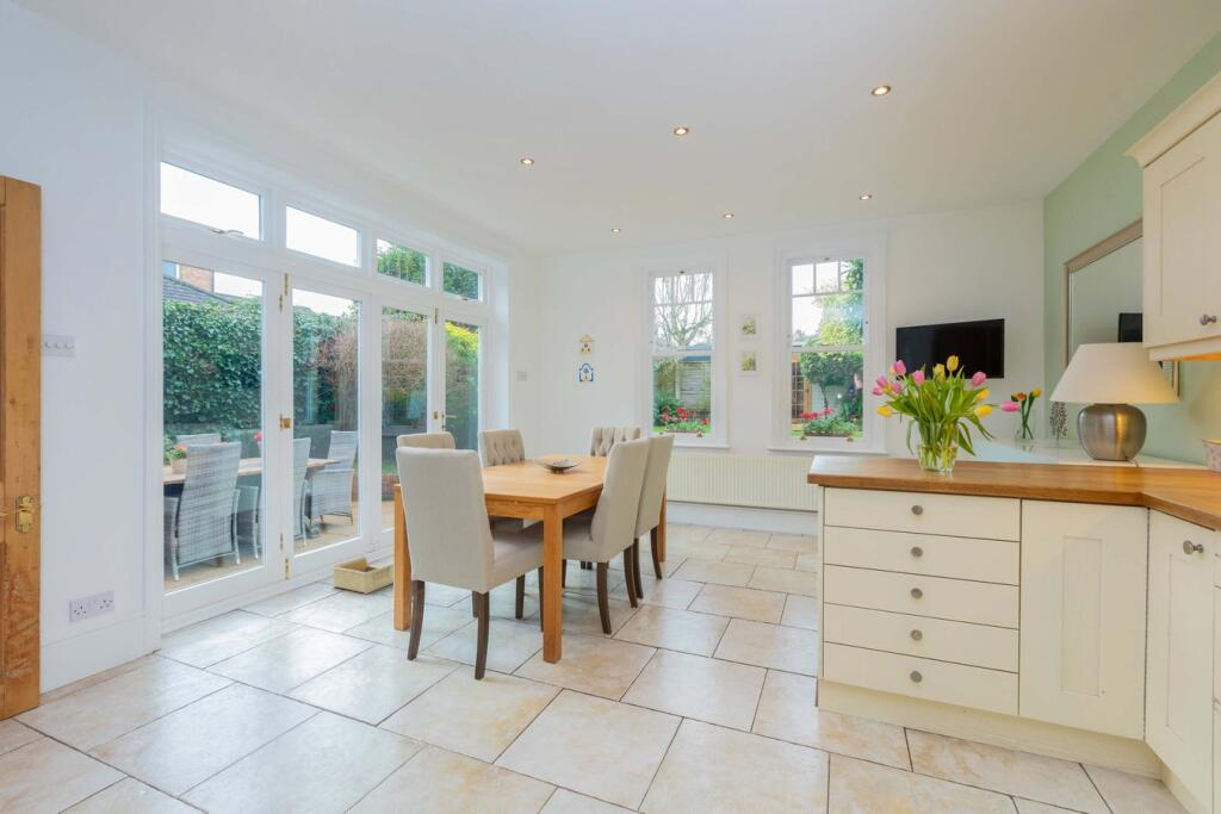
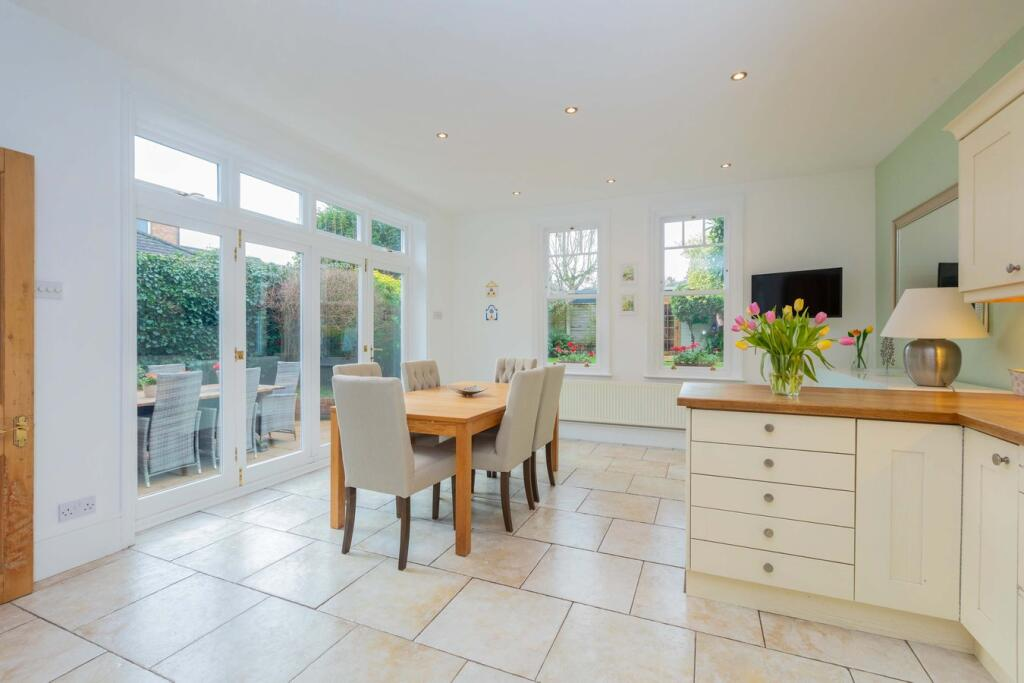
- storage bin [330,555,395,595]
